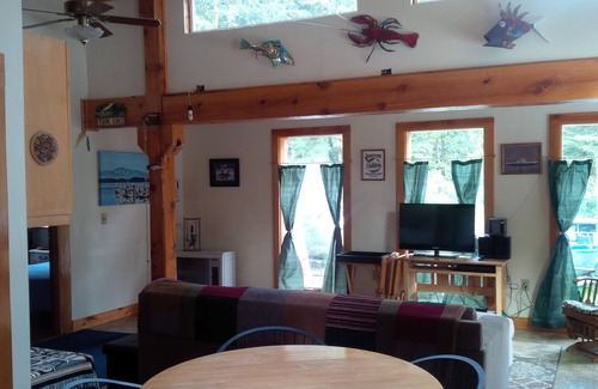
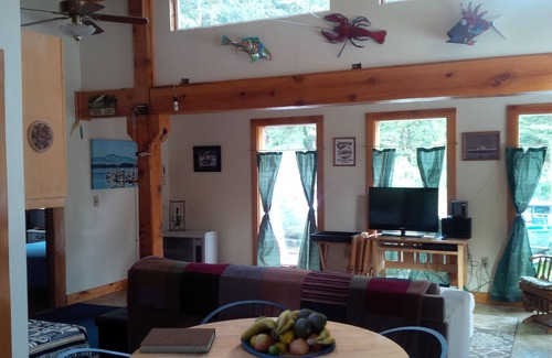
+ fruit bowl [240,308,337,358]
+ notebook [139,327,216,355]
